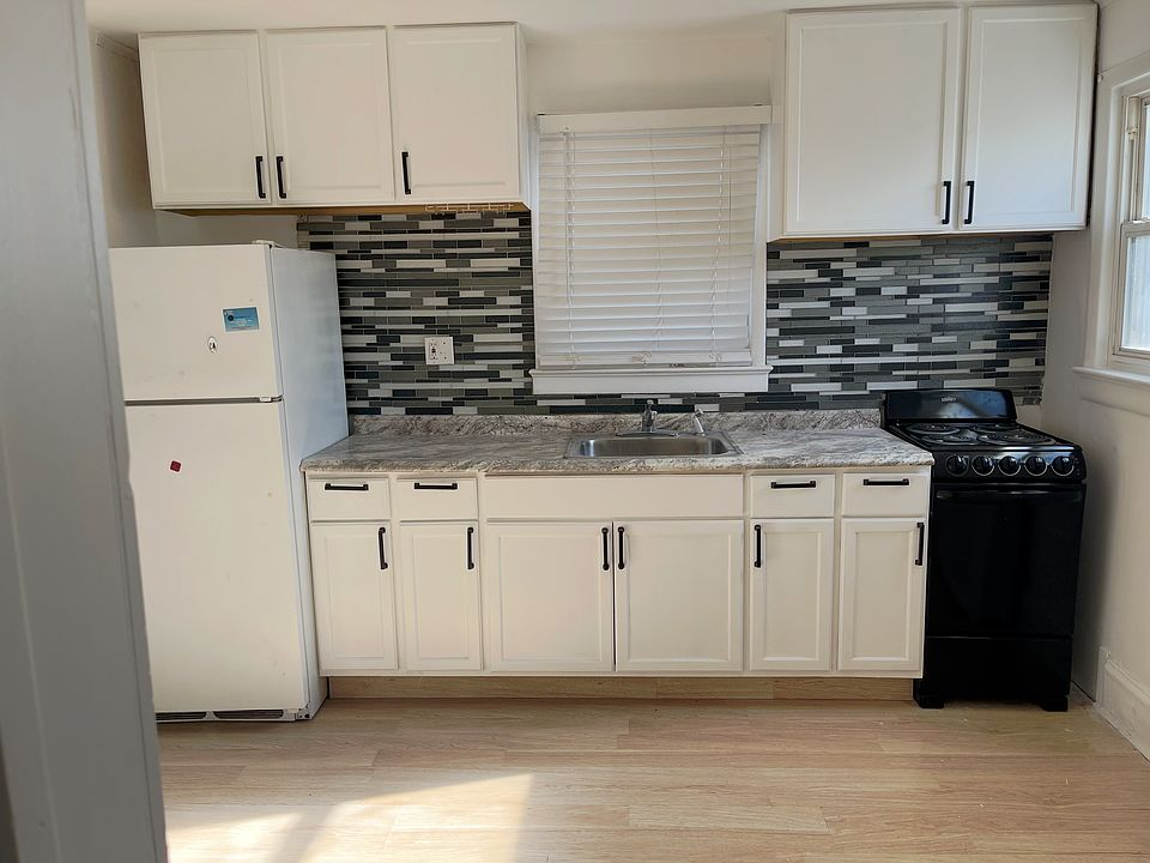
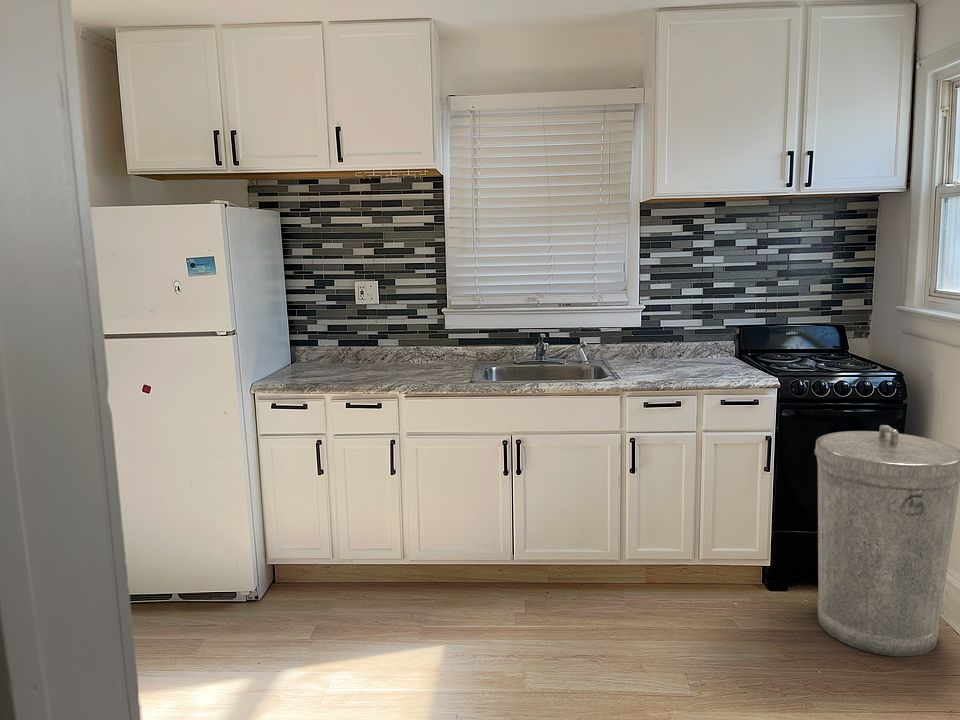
+ trash can [813,424,960,657]
